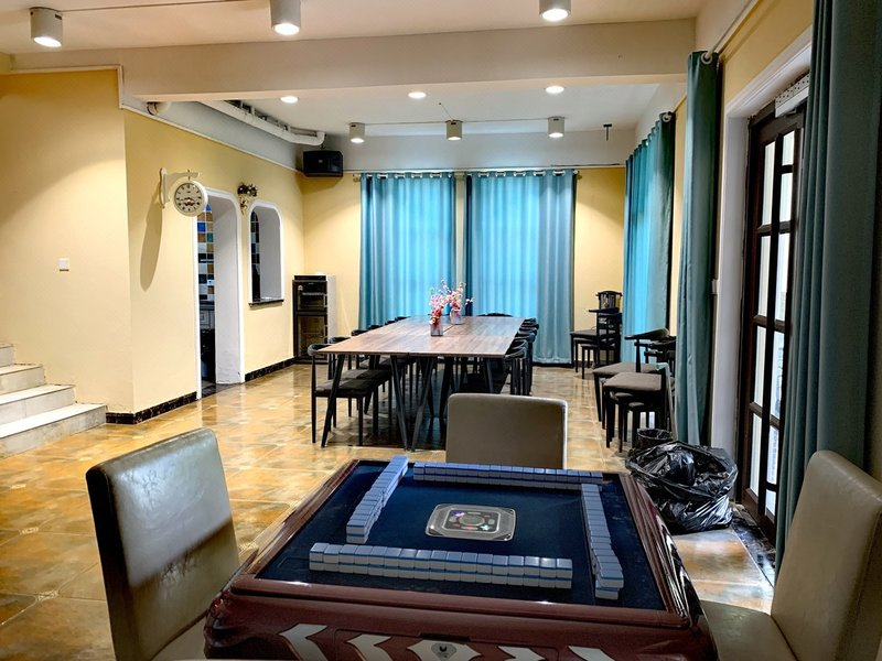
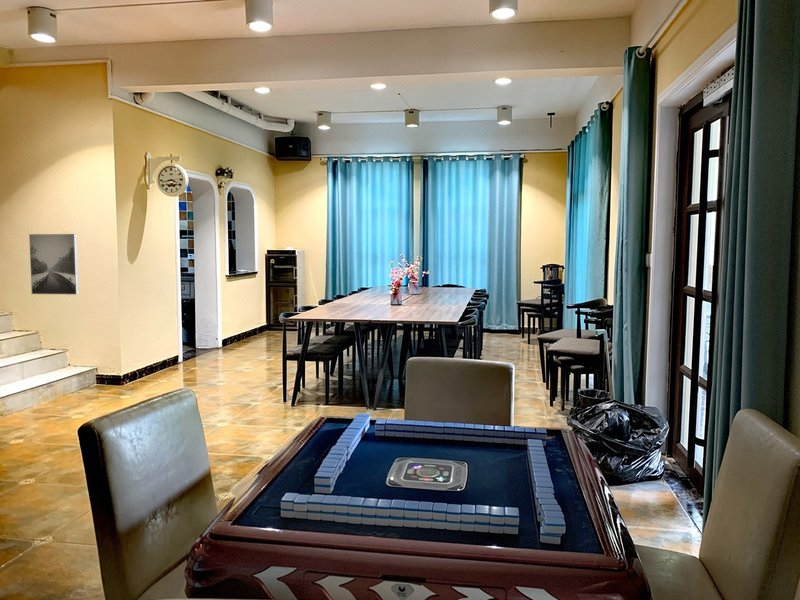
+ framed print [28,233,80,296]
